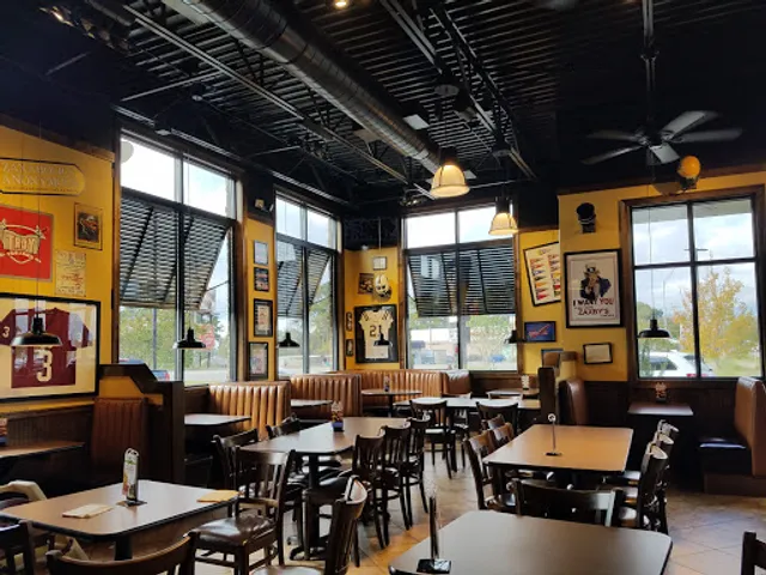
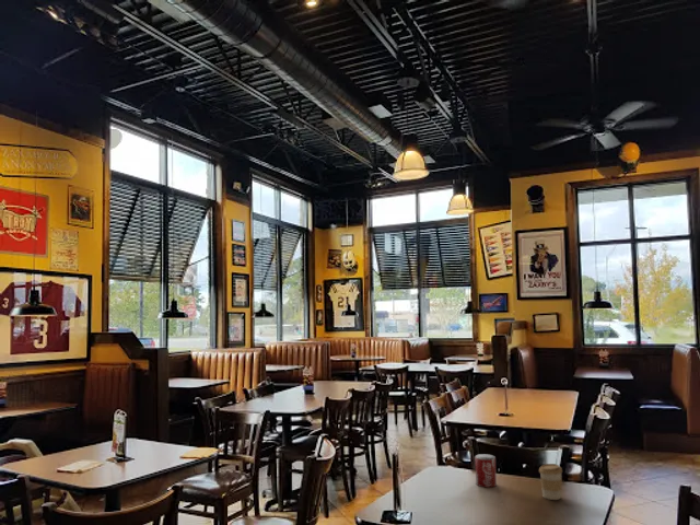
+ coffee cup [538,463,563,501]
+ soda can [474,453,498,489]
